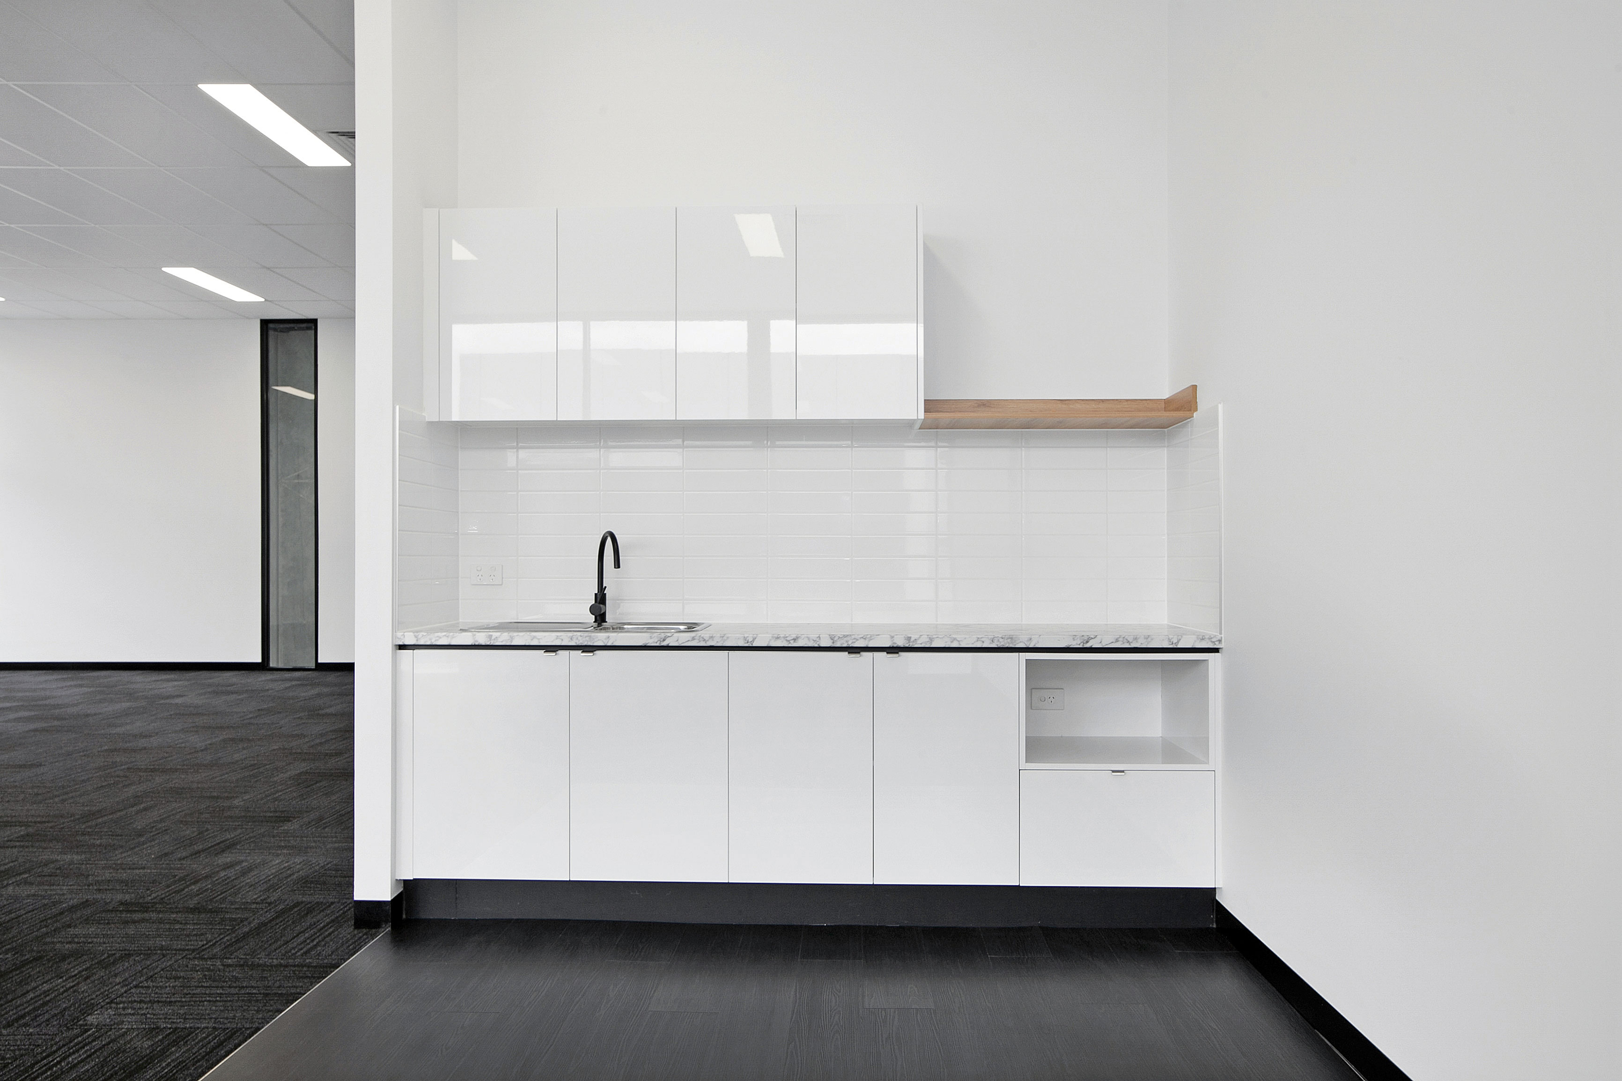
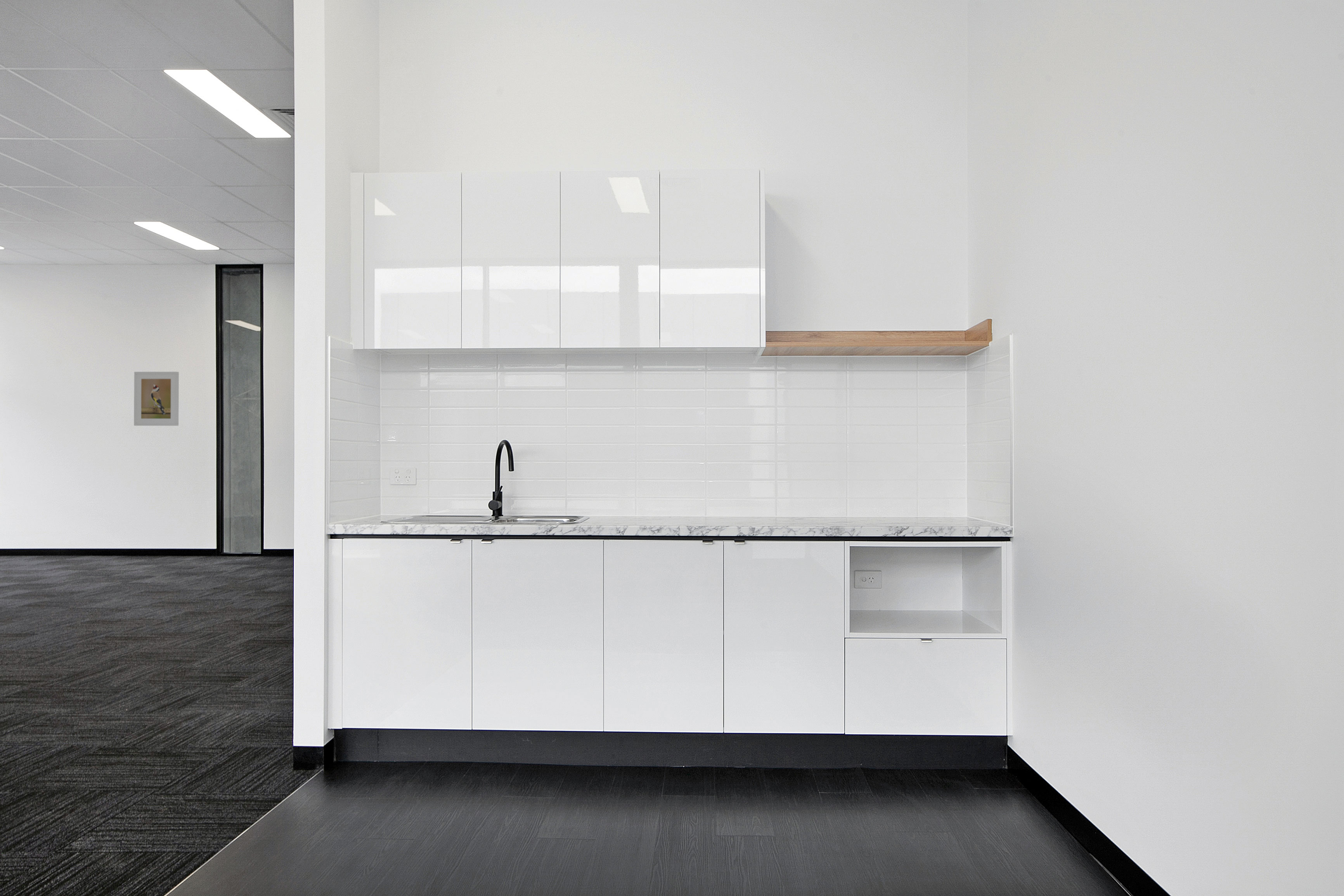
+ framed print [133,371,179,426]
